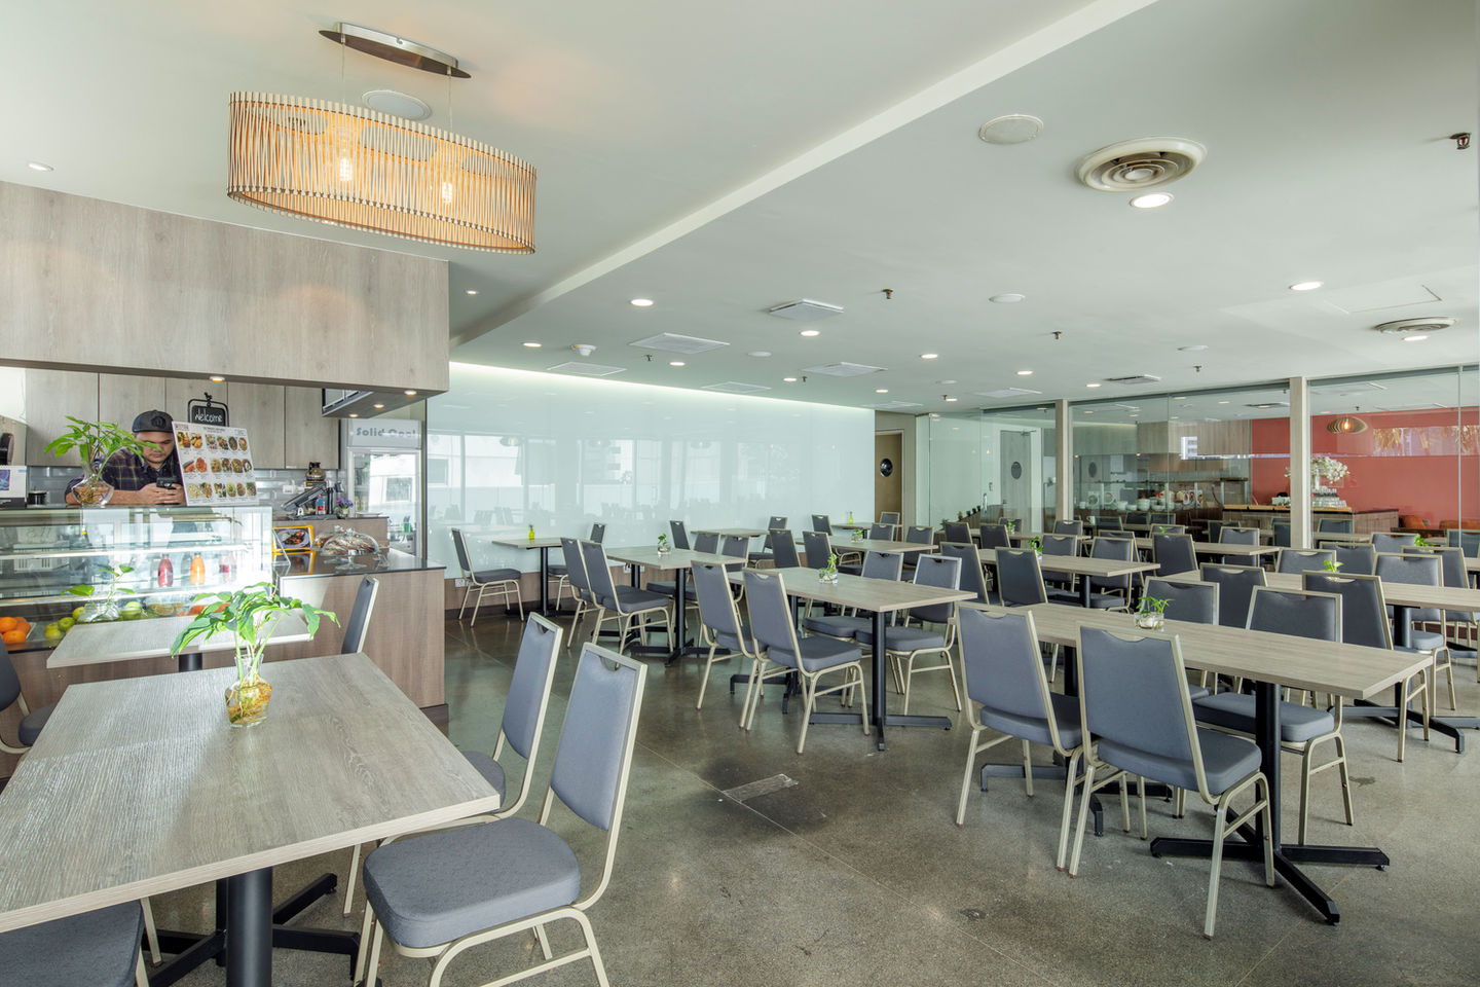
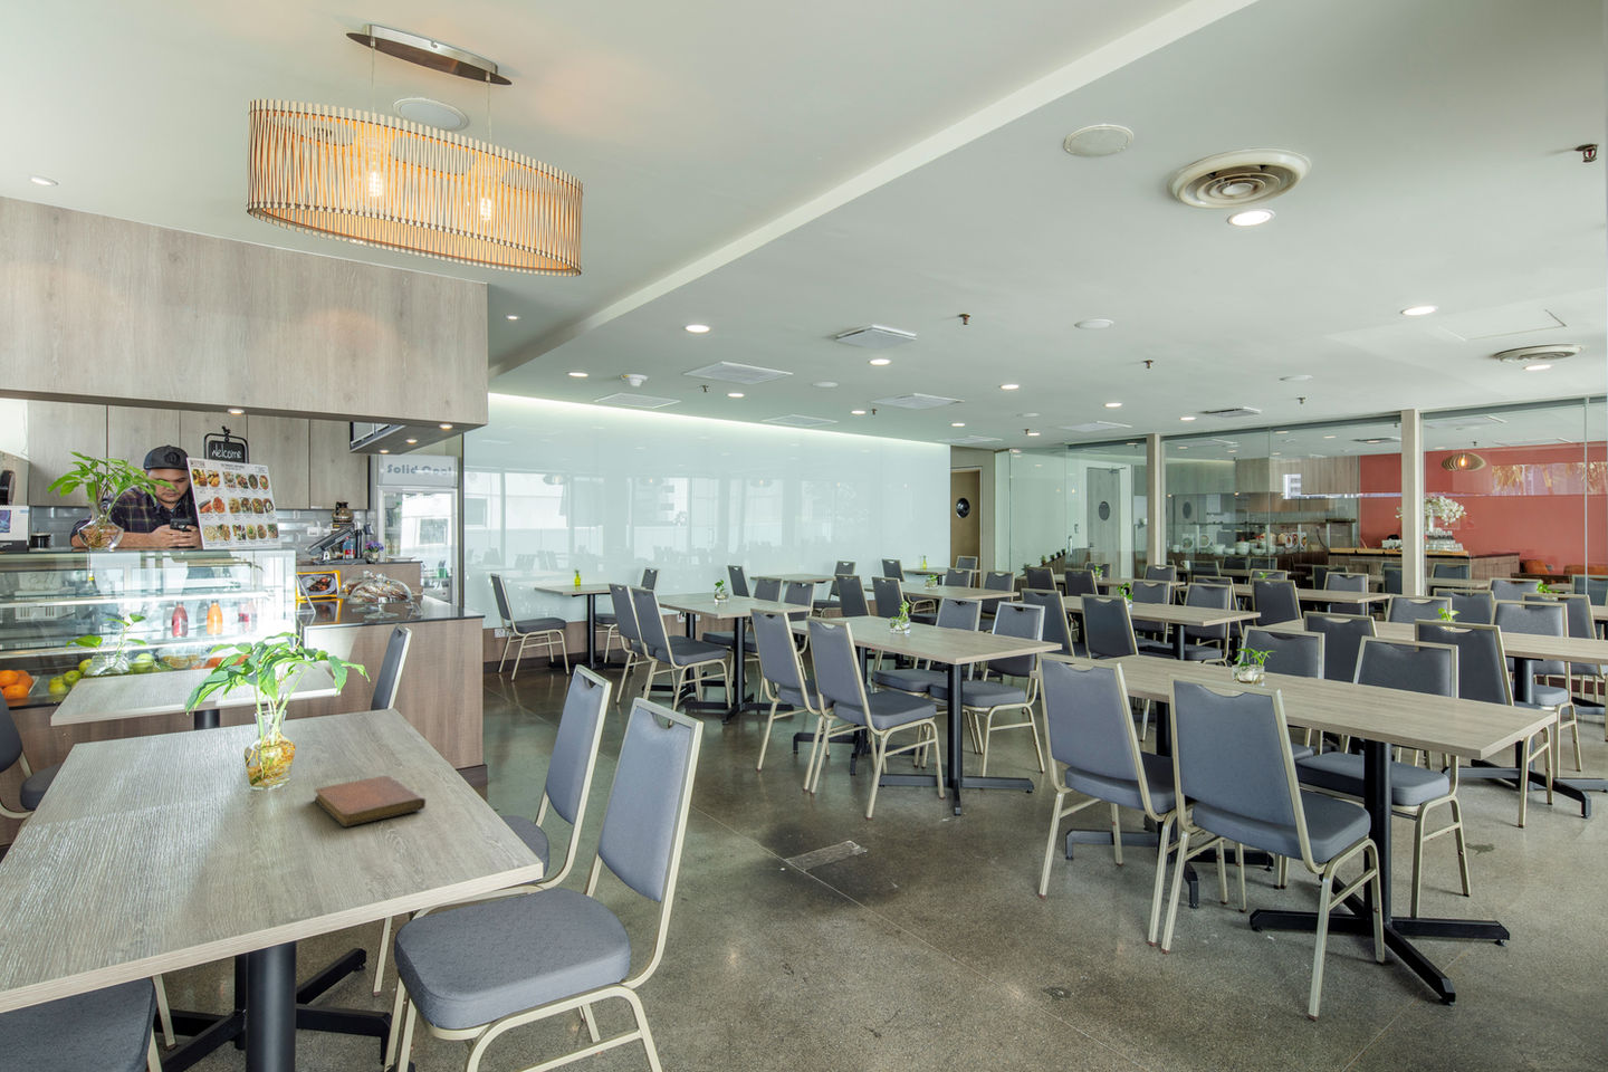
+ notebook [313,775,427,828]
